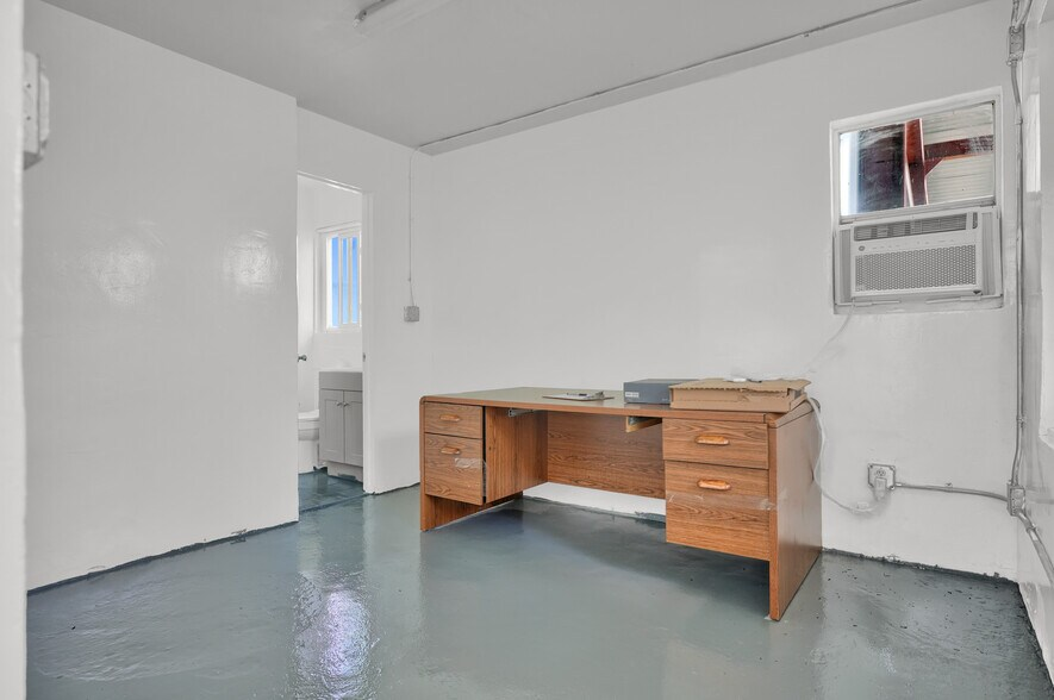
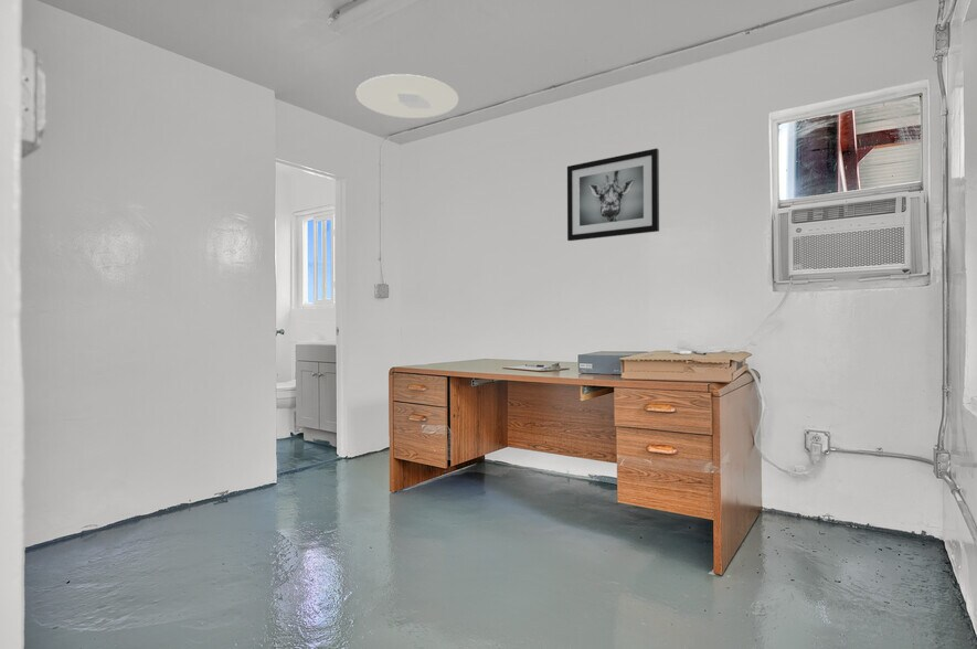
+ ceiling light [355,73,459,119]
+ wall art [566,148,660,242]
